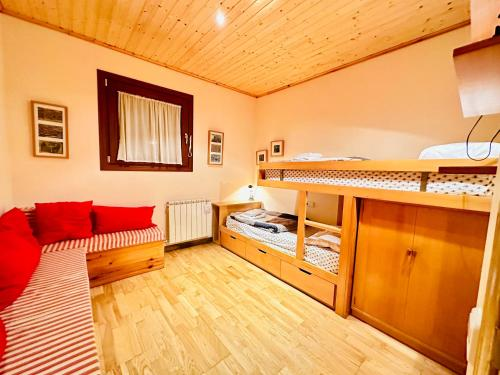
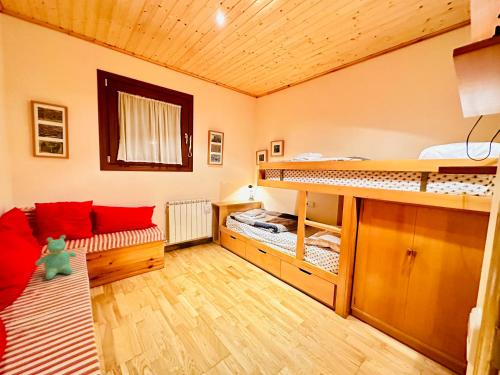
+ teddy bear [35,234,78,280]
